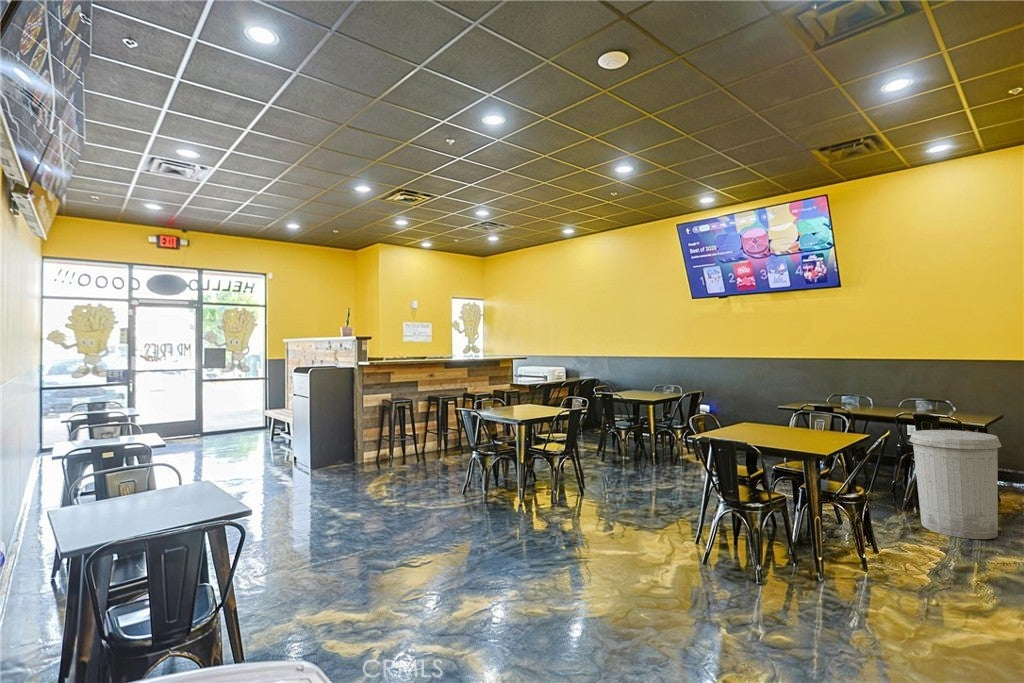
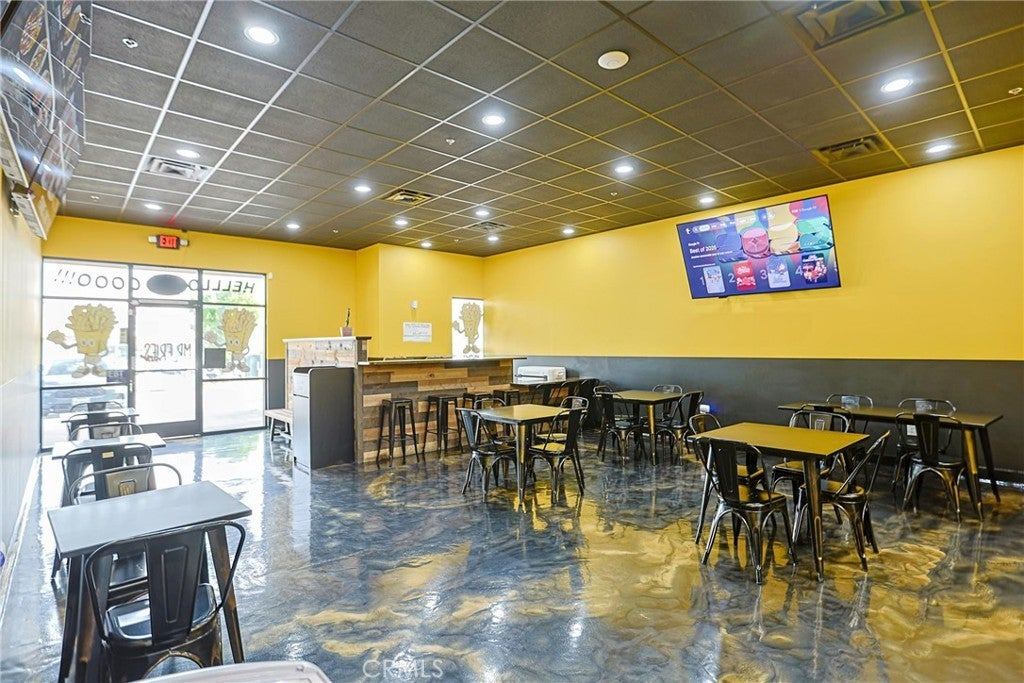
- trash can [909,429,1002,540]
